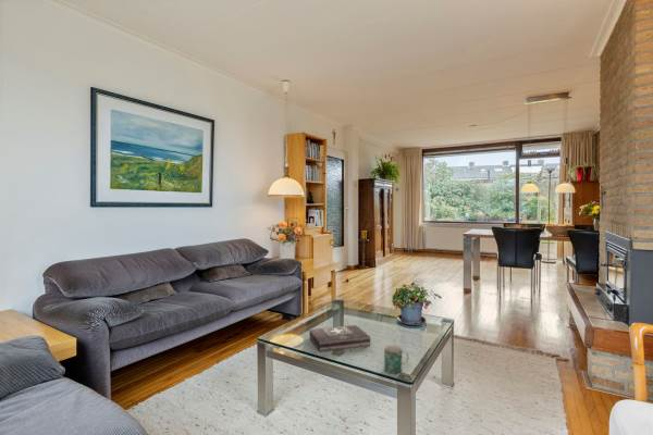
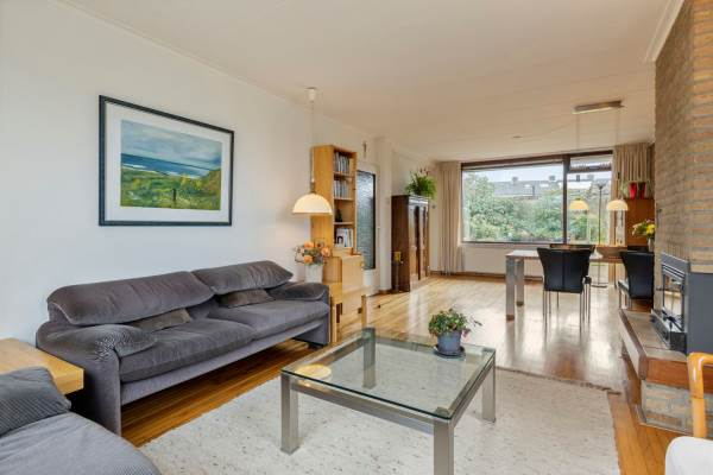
- mug [383,345,410,374]
- first aid kit [308,324,371,352]
